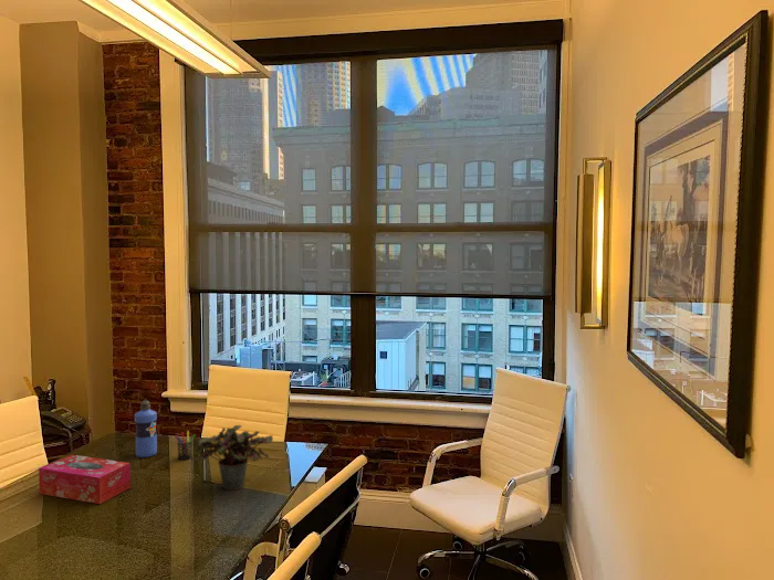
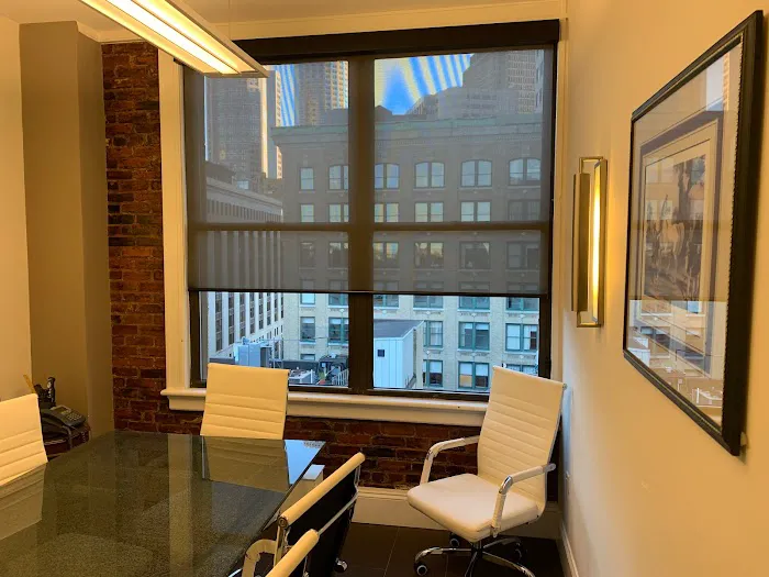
- potted plant [189,424,274,491]
- tissue box [38,454,132,505]
- water bottle [134,399,158,458]
- pen holder [175,430,196,461]
